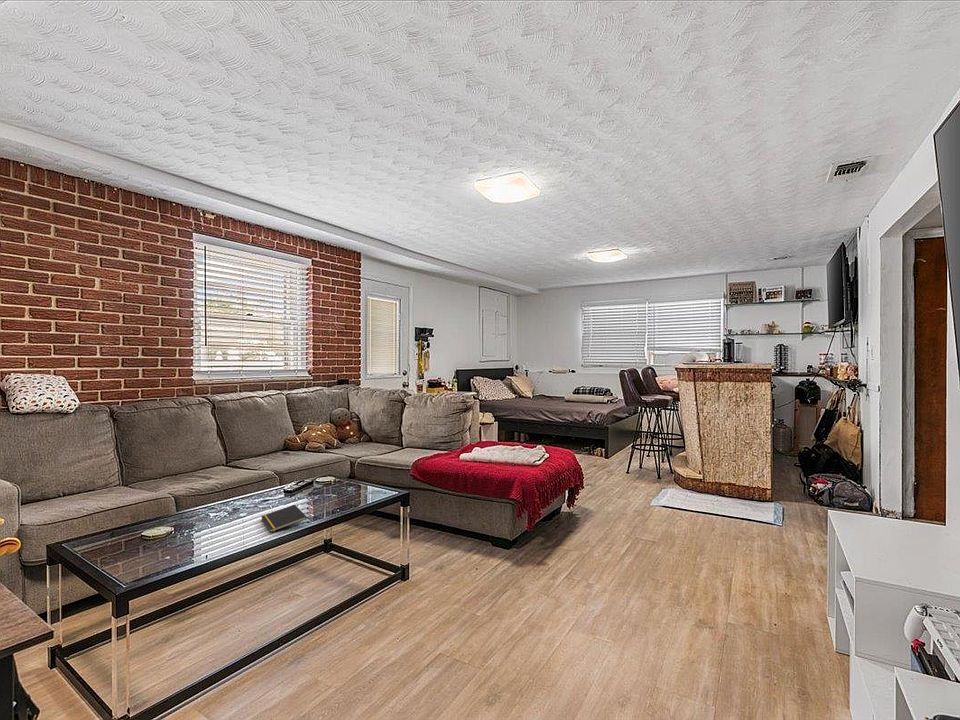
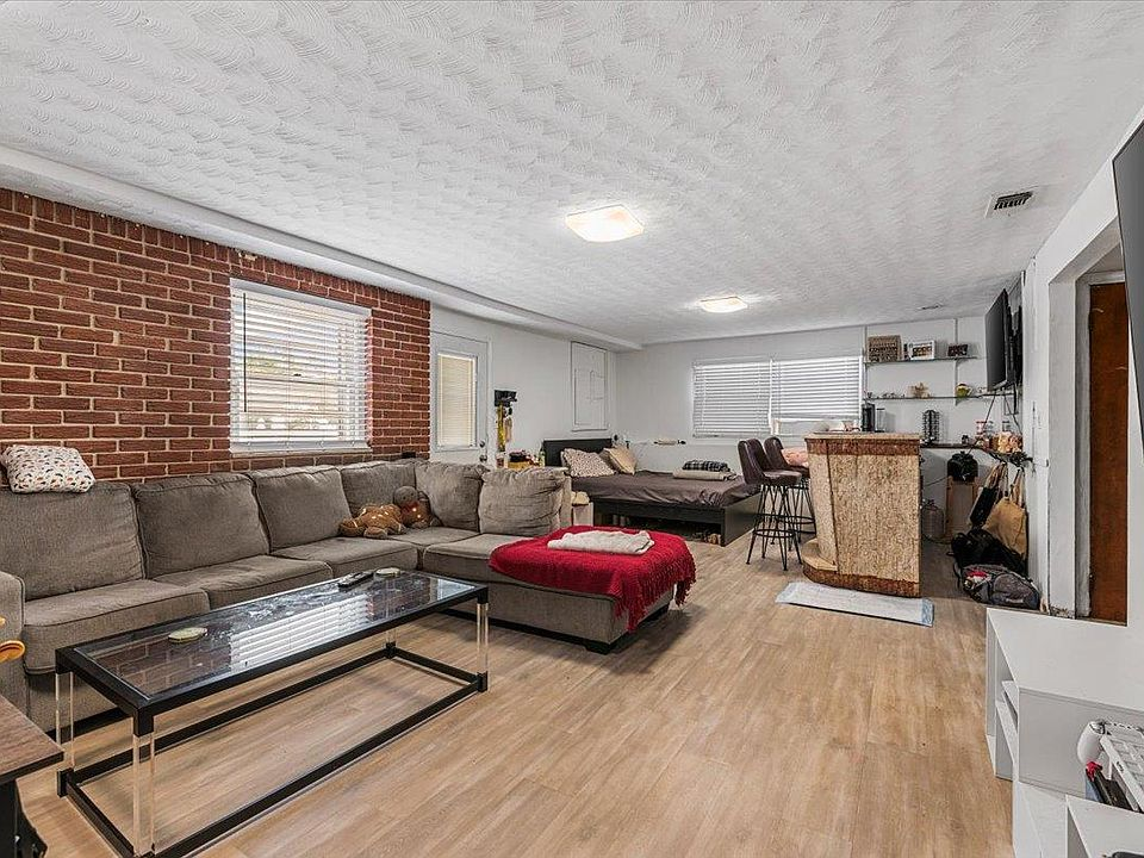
- notepad [260,504,308,533]
